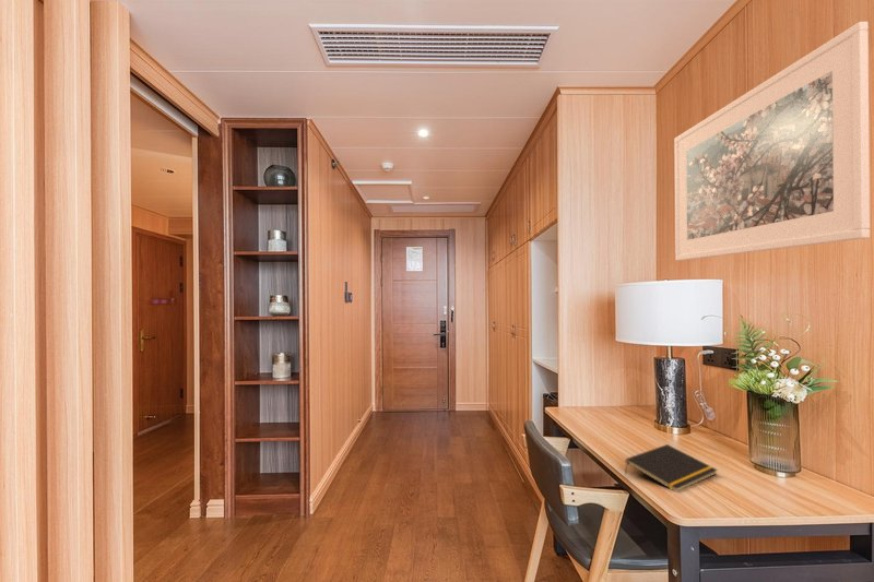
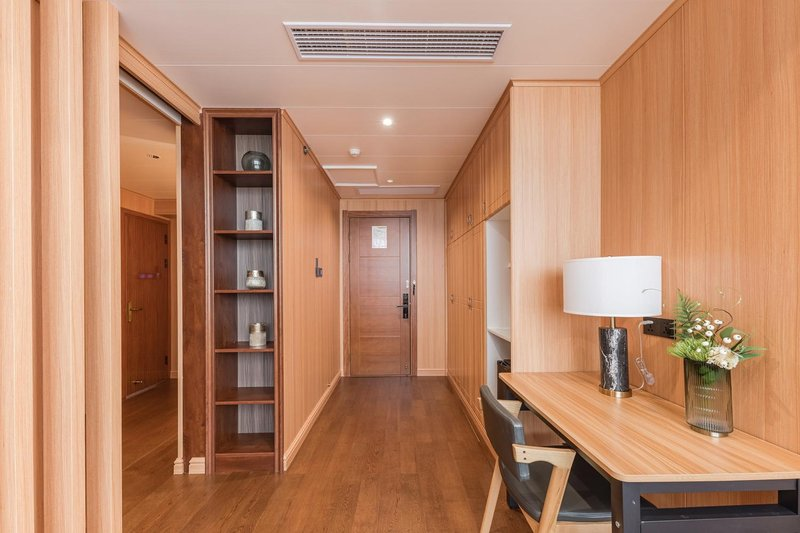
- notepad [624,443,719,491]
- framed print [673,21,871,262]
